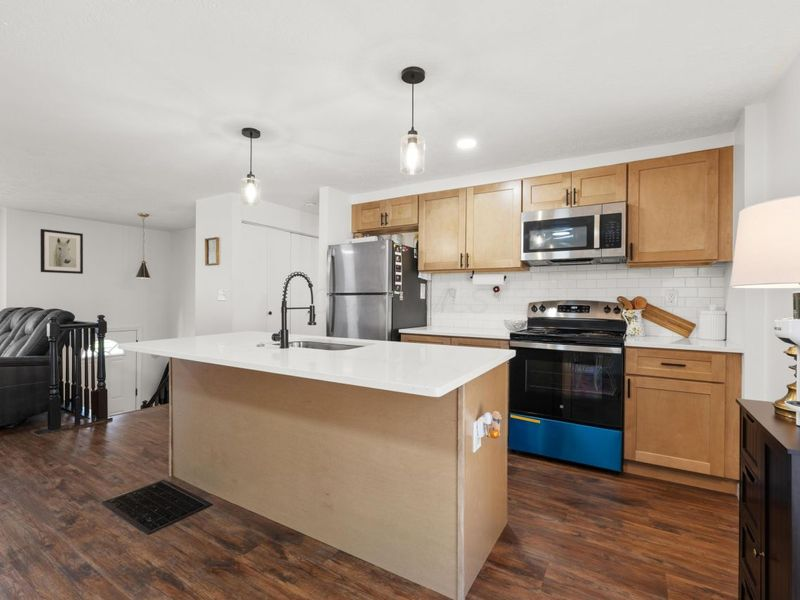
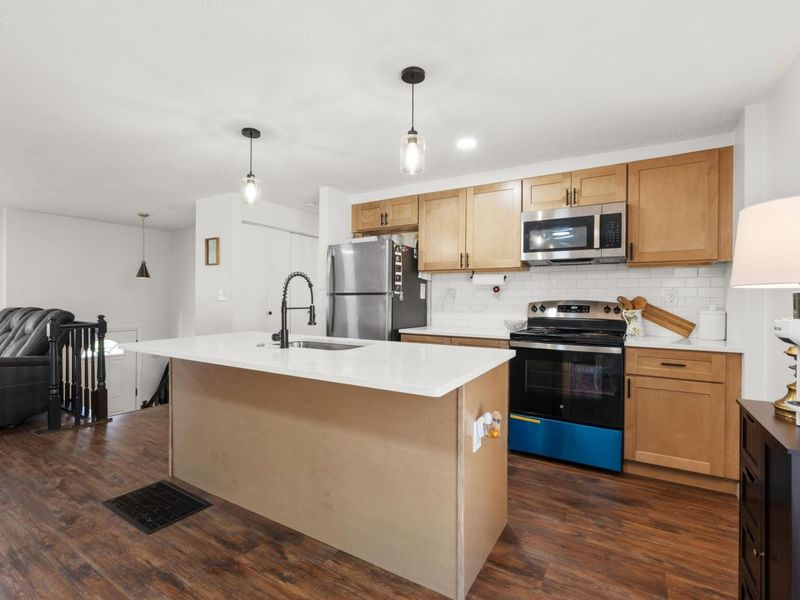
- wall art [39,228,84,275]
